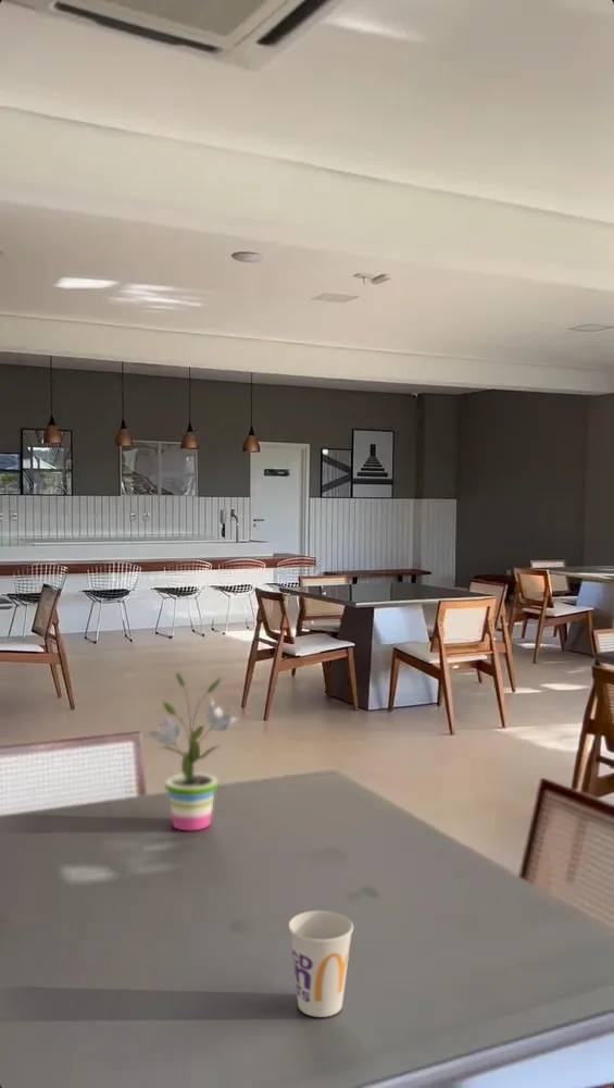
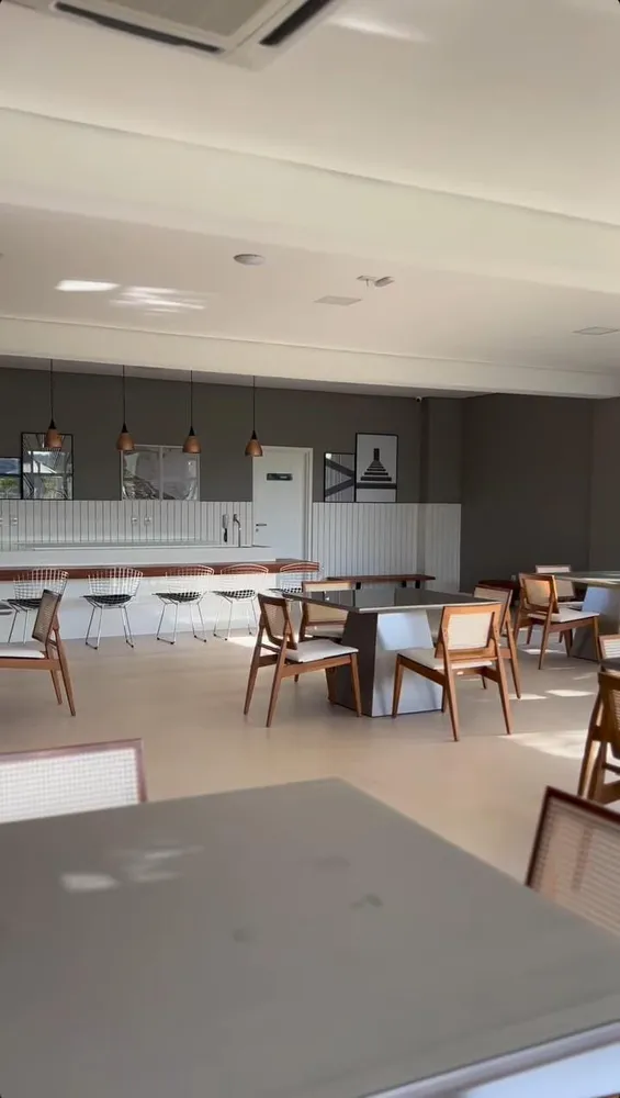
- cup [288,910,354,1018]
- potted plant [146,671,242,831]
